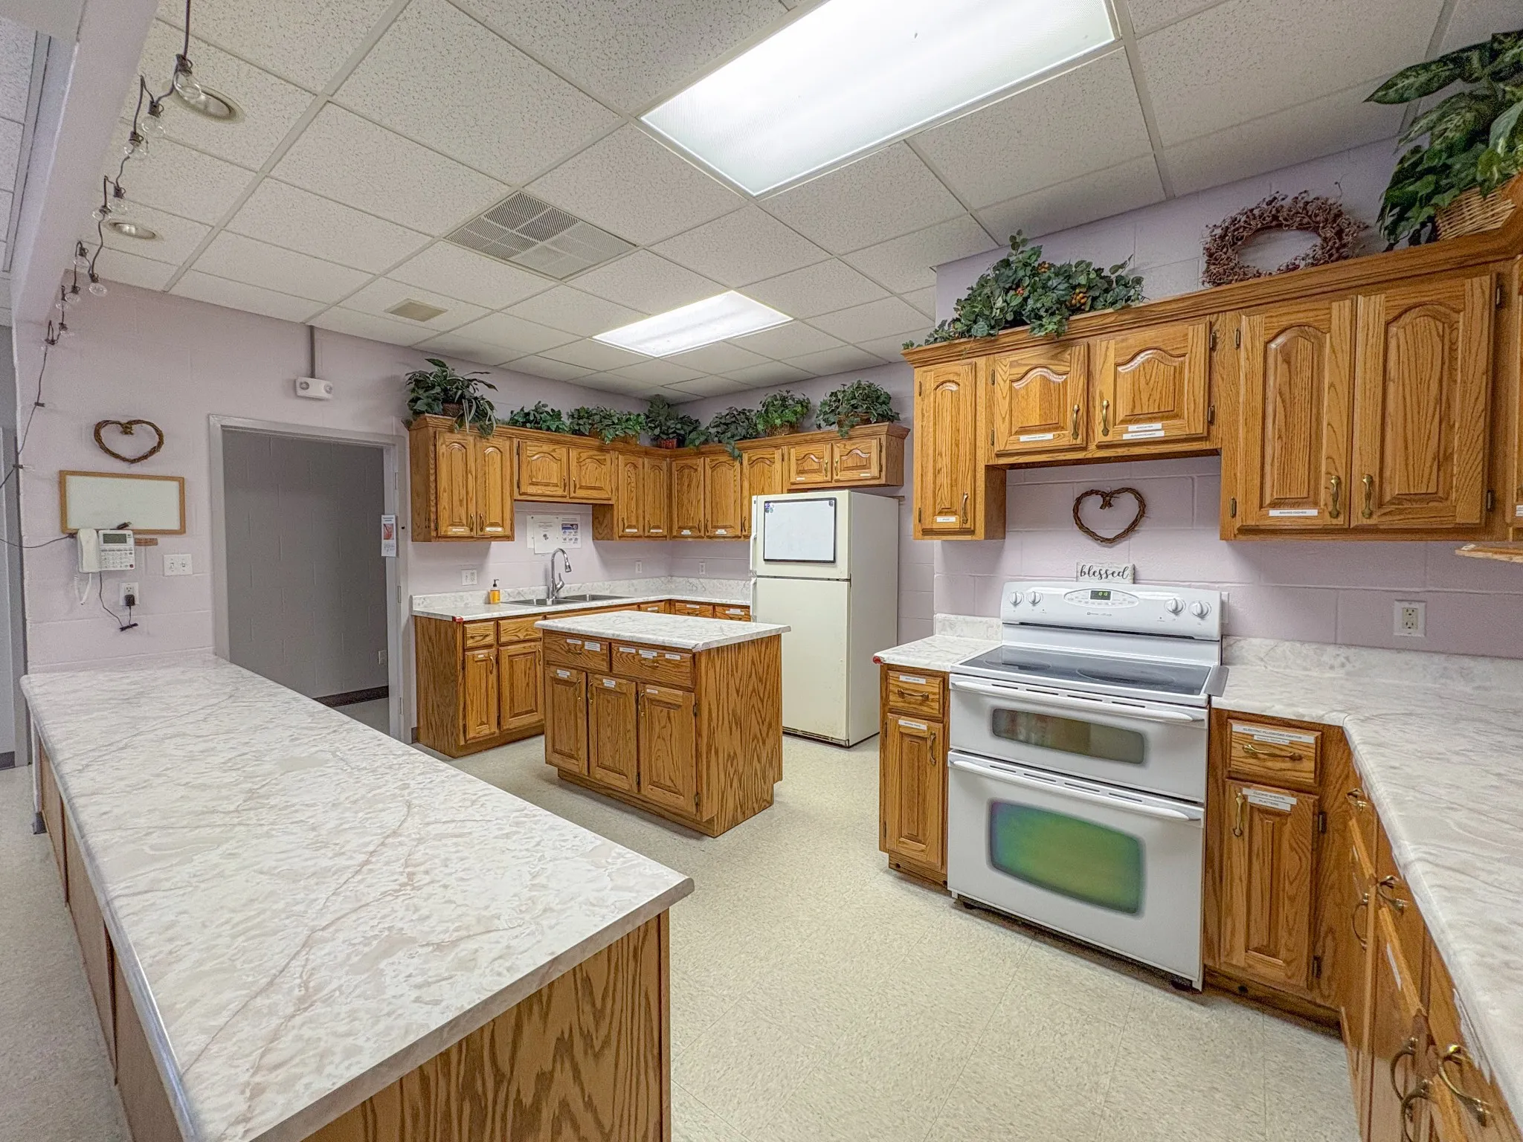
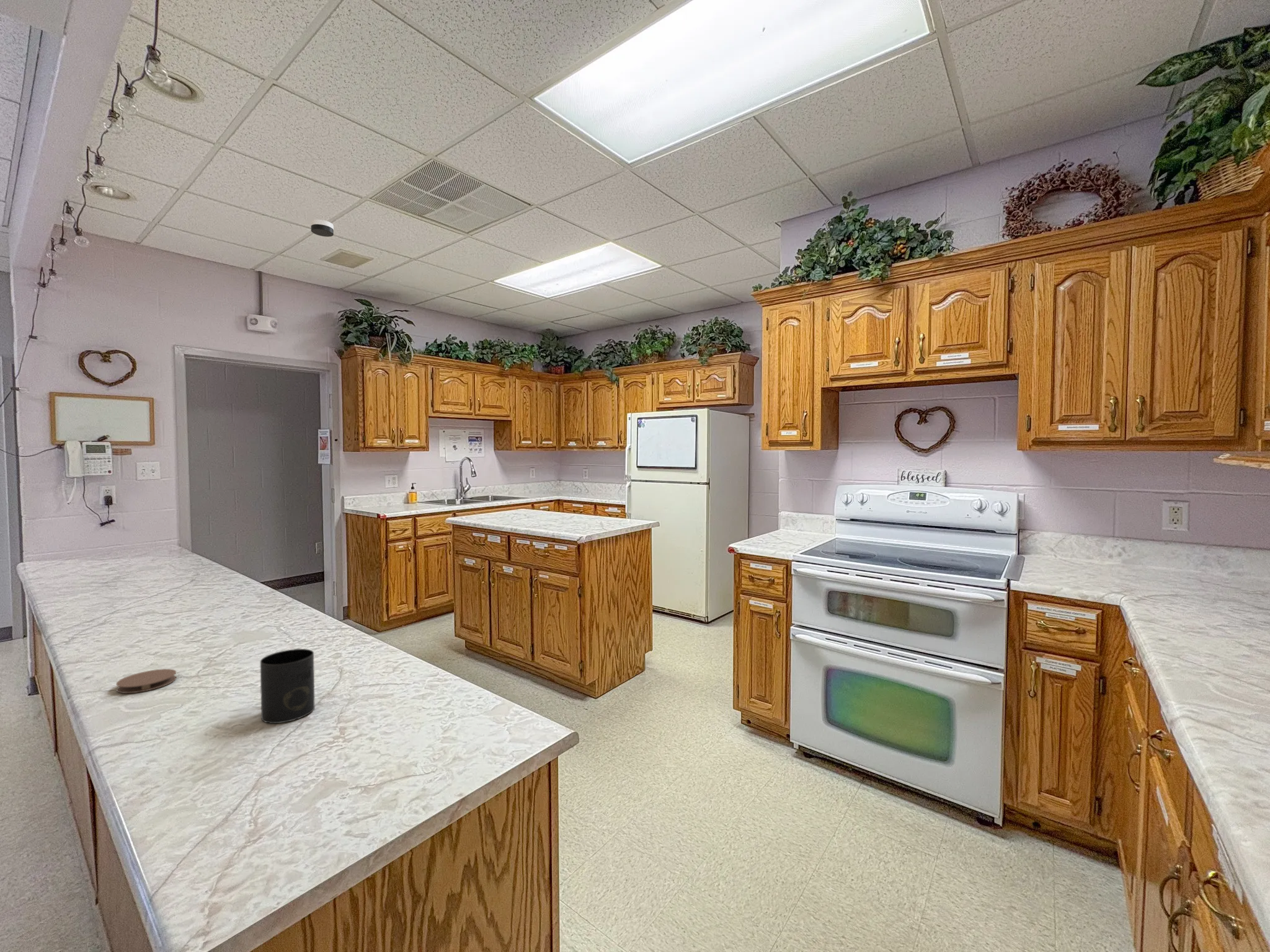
+ mug [260,648,316,724]
+ smoke detector [310,219,334,237]
+ coaster [115,668,177,694]
